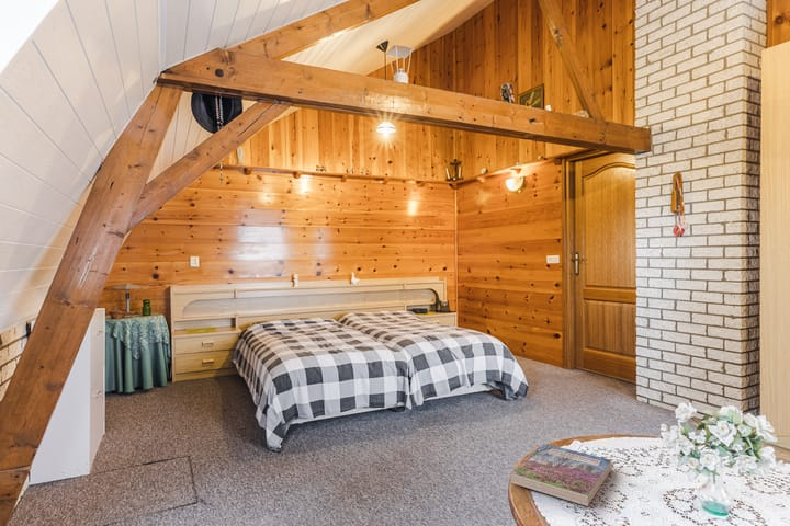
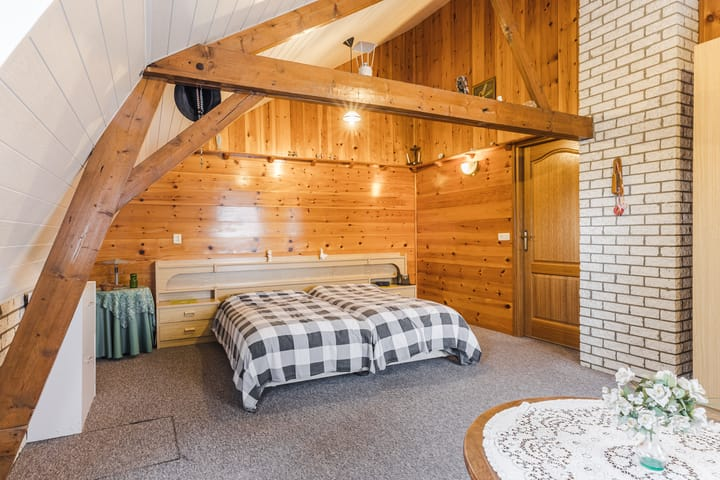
- book [509,443,612,507]
